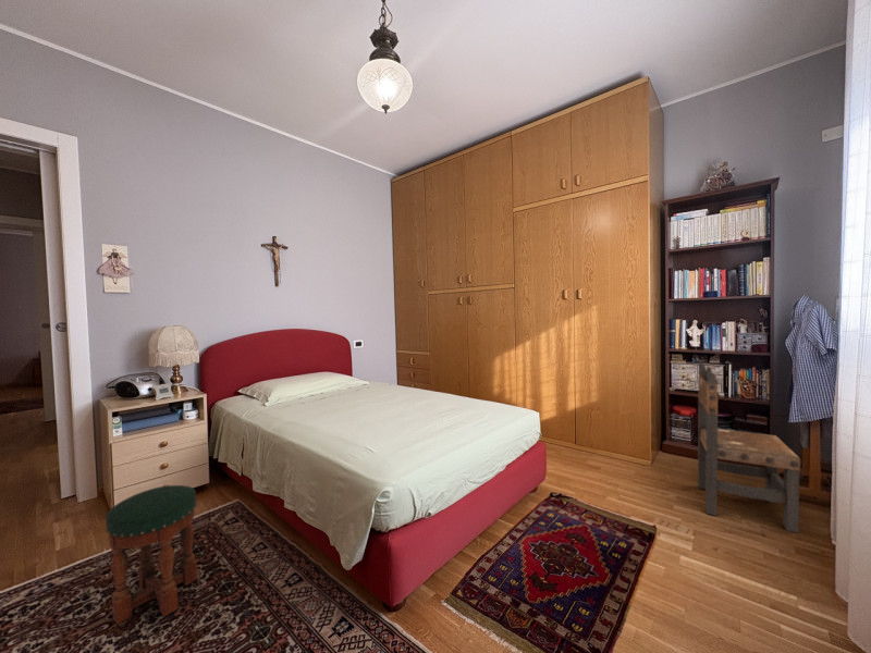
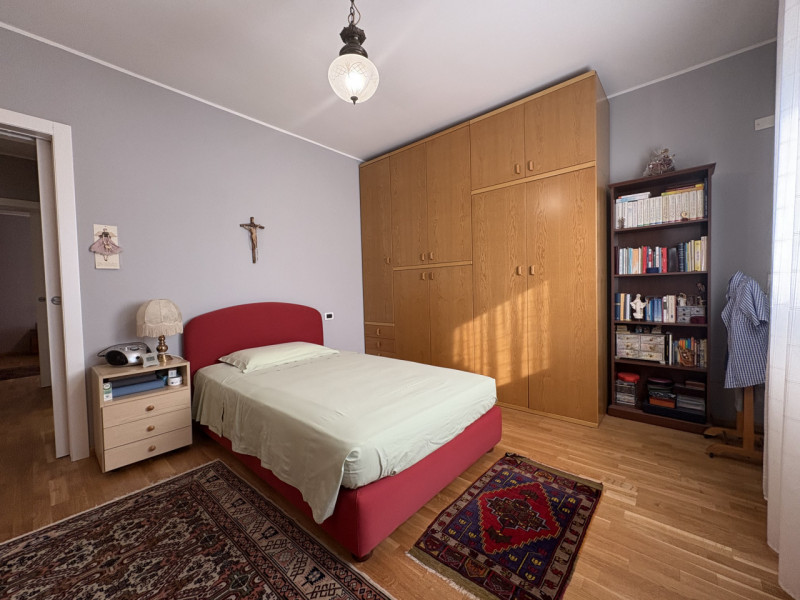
- stool [105,484,198,626]
- wooden chair [697,358,801,533]
